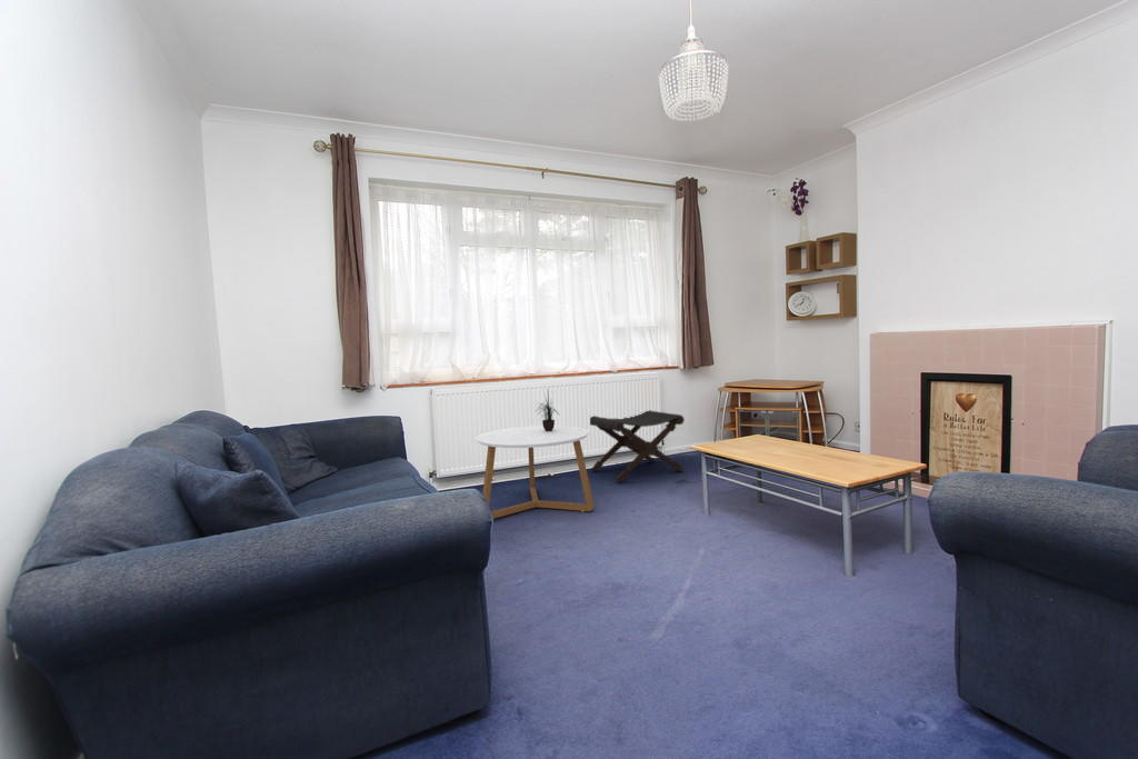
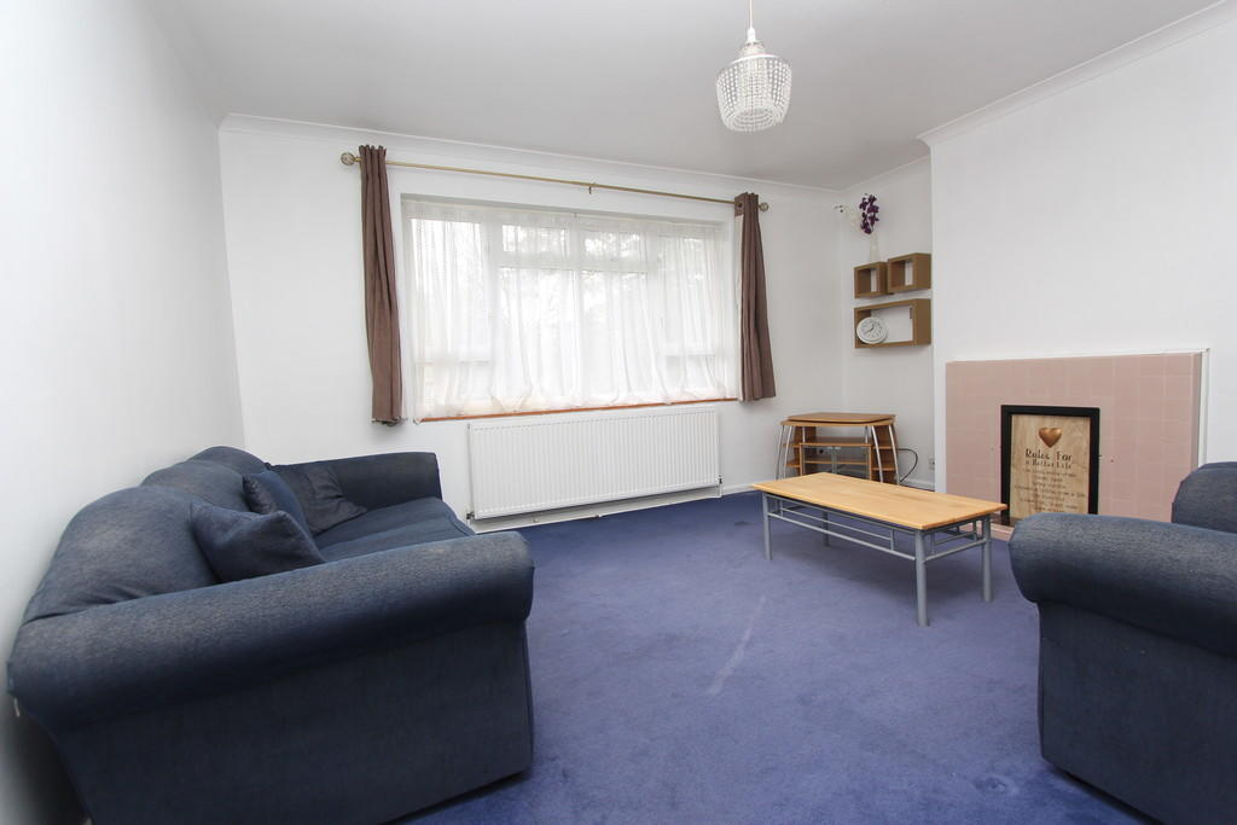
- coffee table [475,425,596,519]
- footstool [589,409,686,483]
- potted plant [535,388,561,431]
